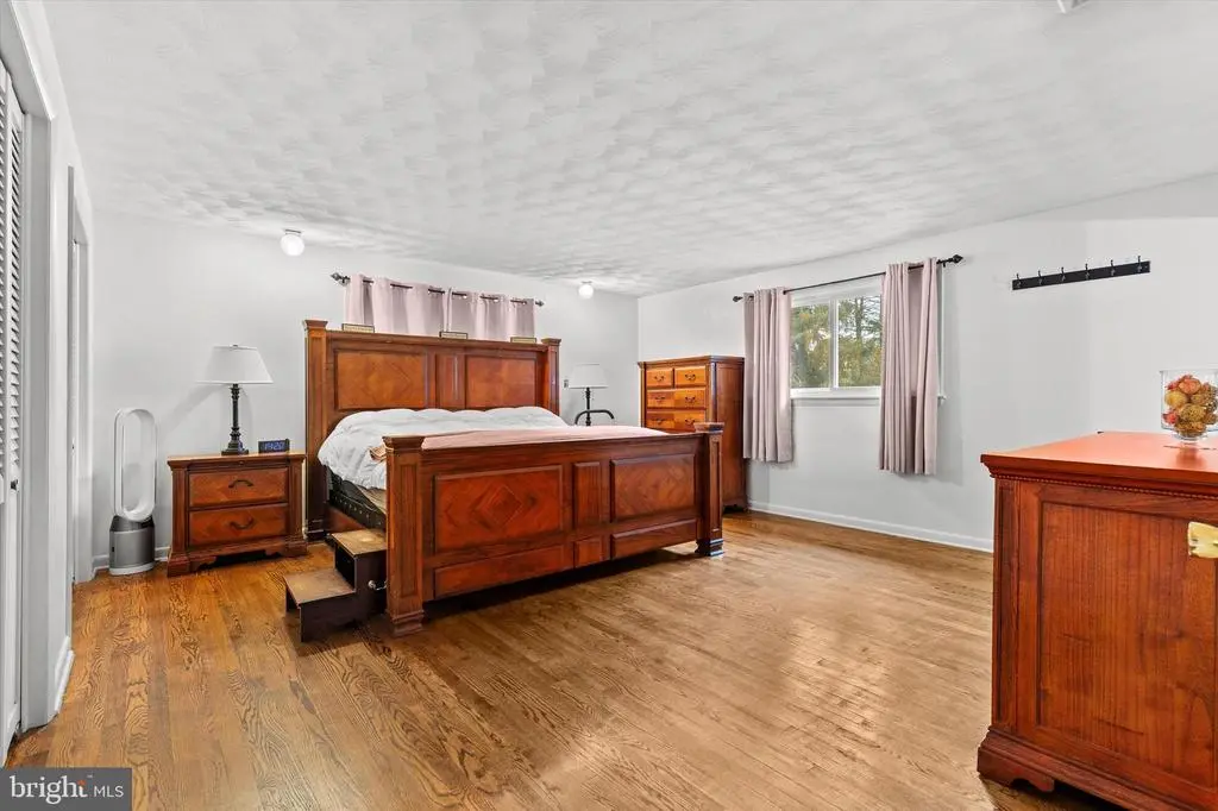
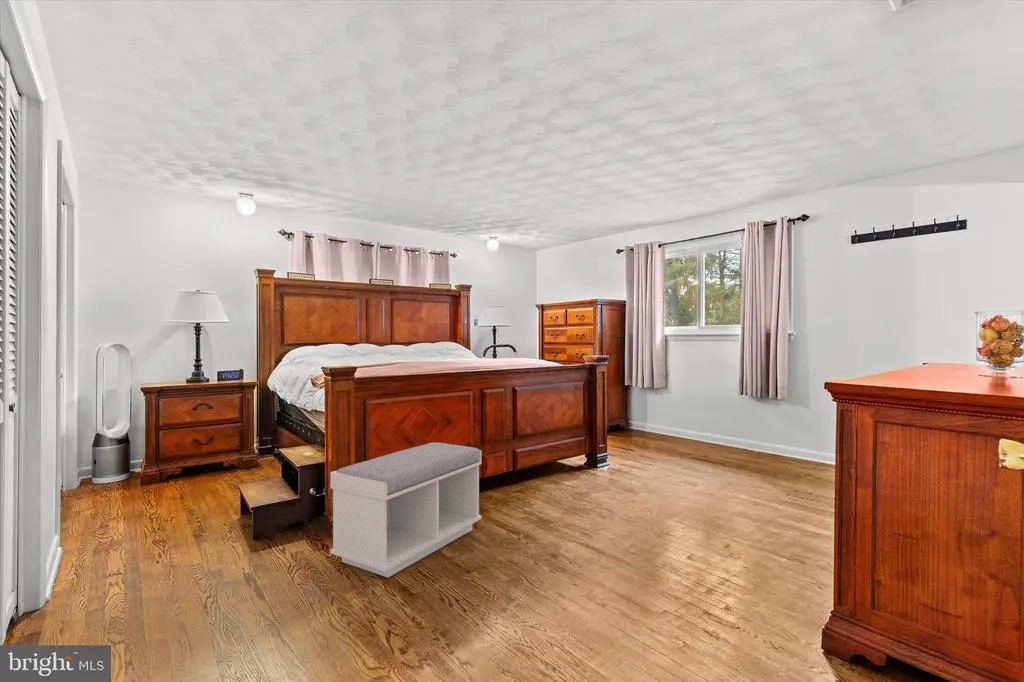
+ bench [329,441,483,578]
